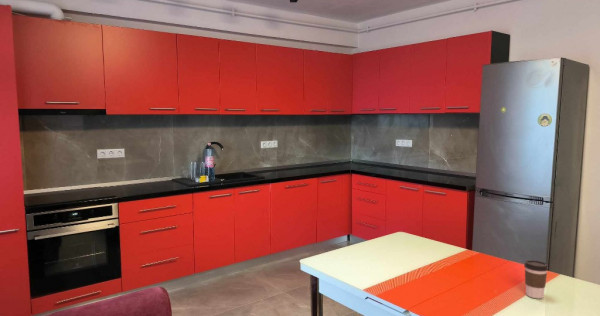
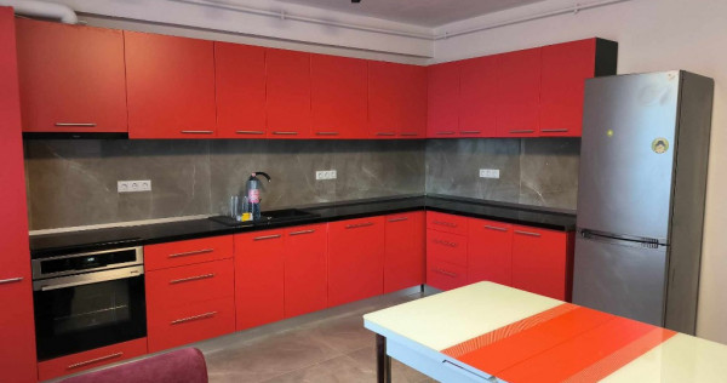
- coffee cup [523,259,549,299]
